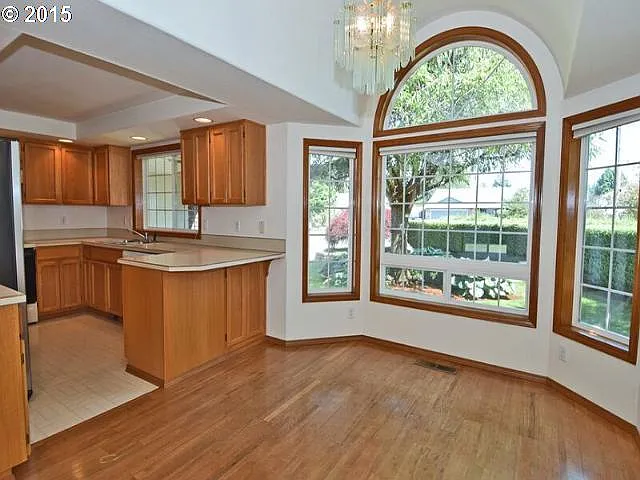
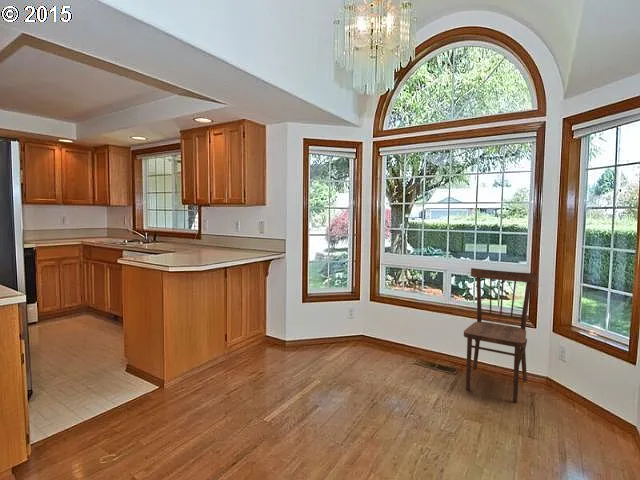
+ dining chair [463,267,539,403]
